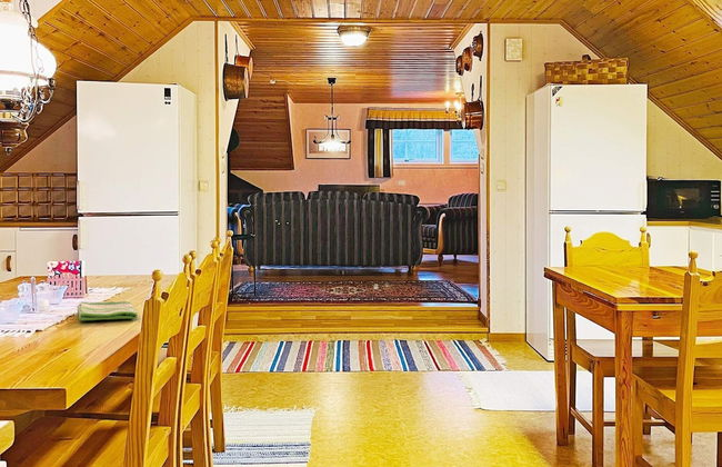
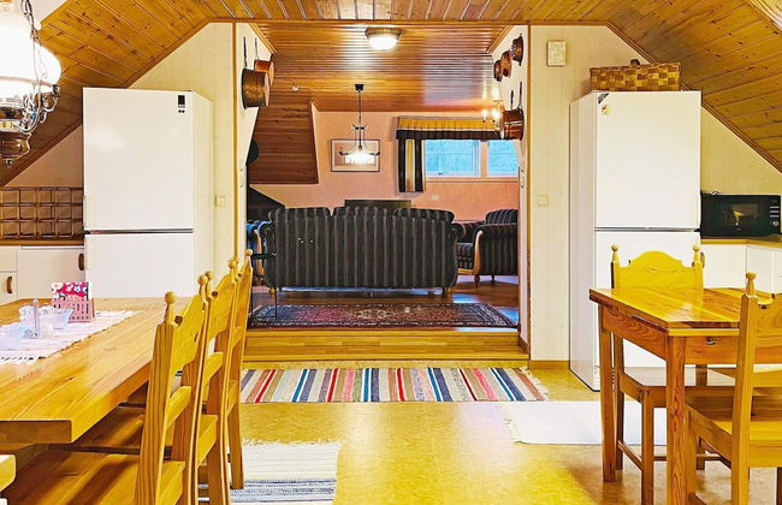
- dish towel [76,300,138,321]
